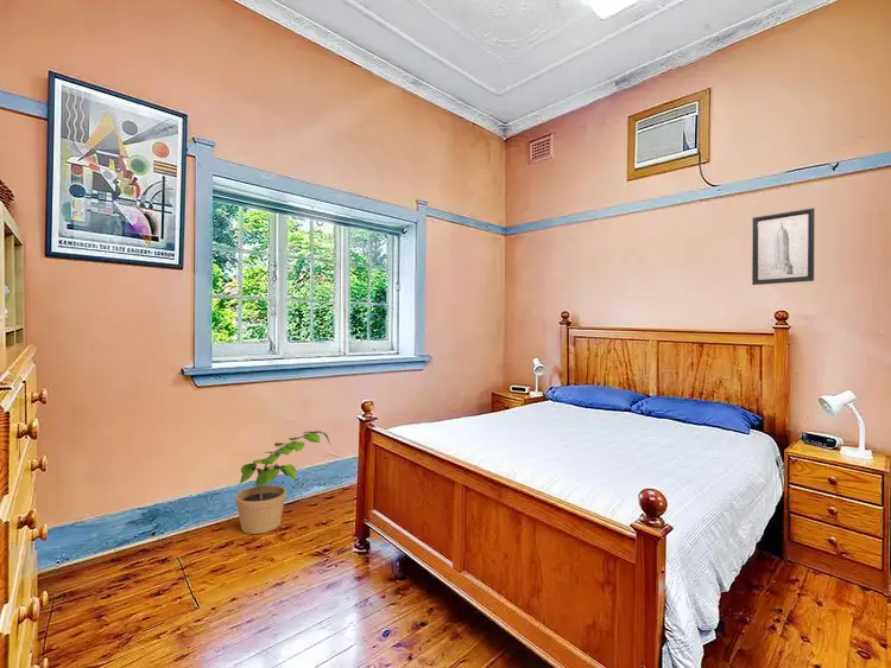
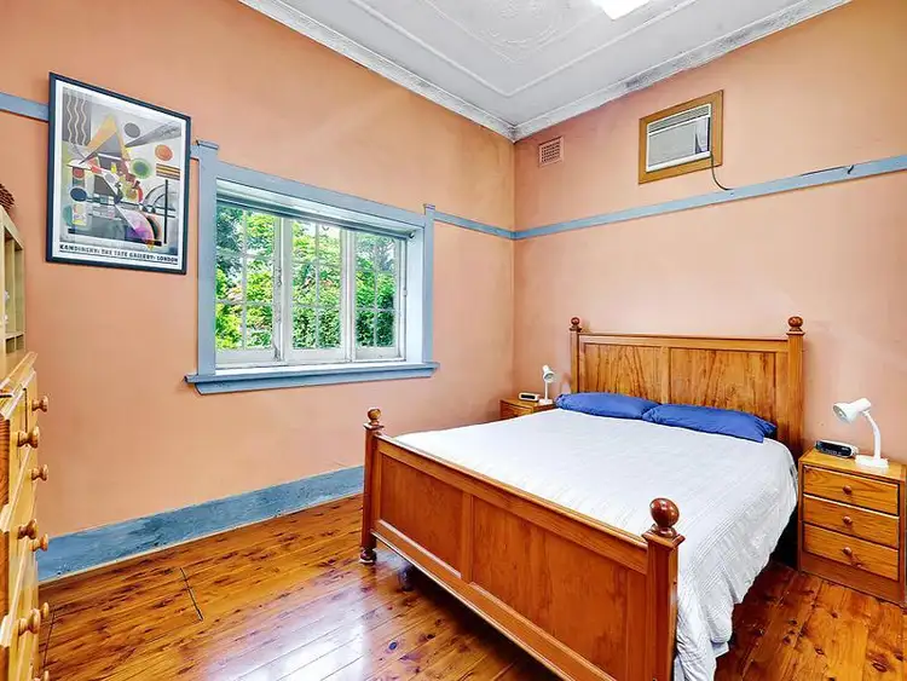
- wall art [751,206,816,286]
- potted plant [234,430,331,535]
